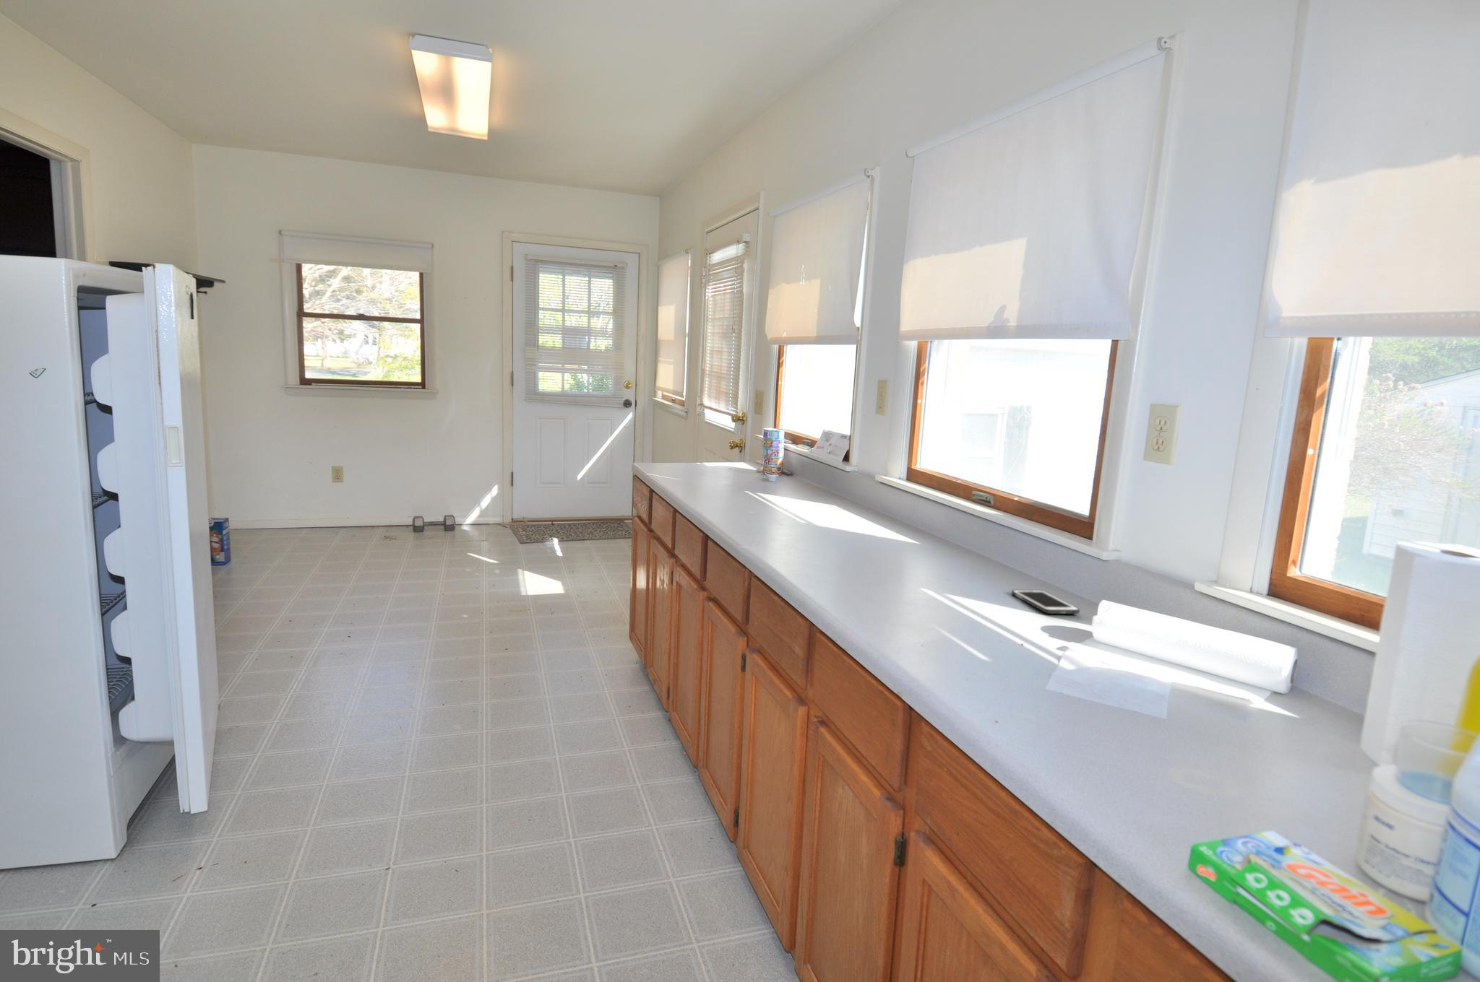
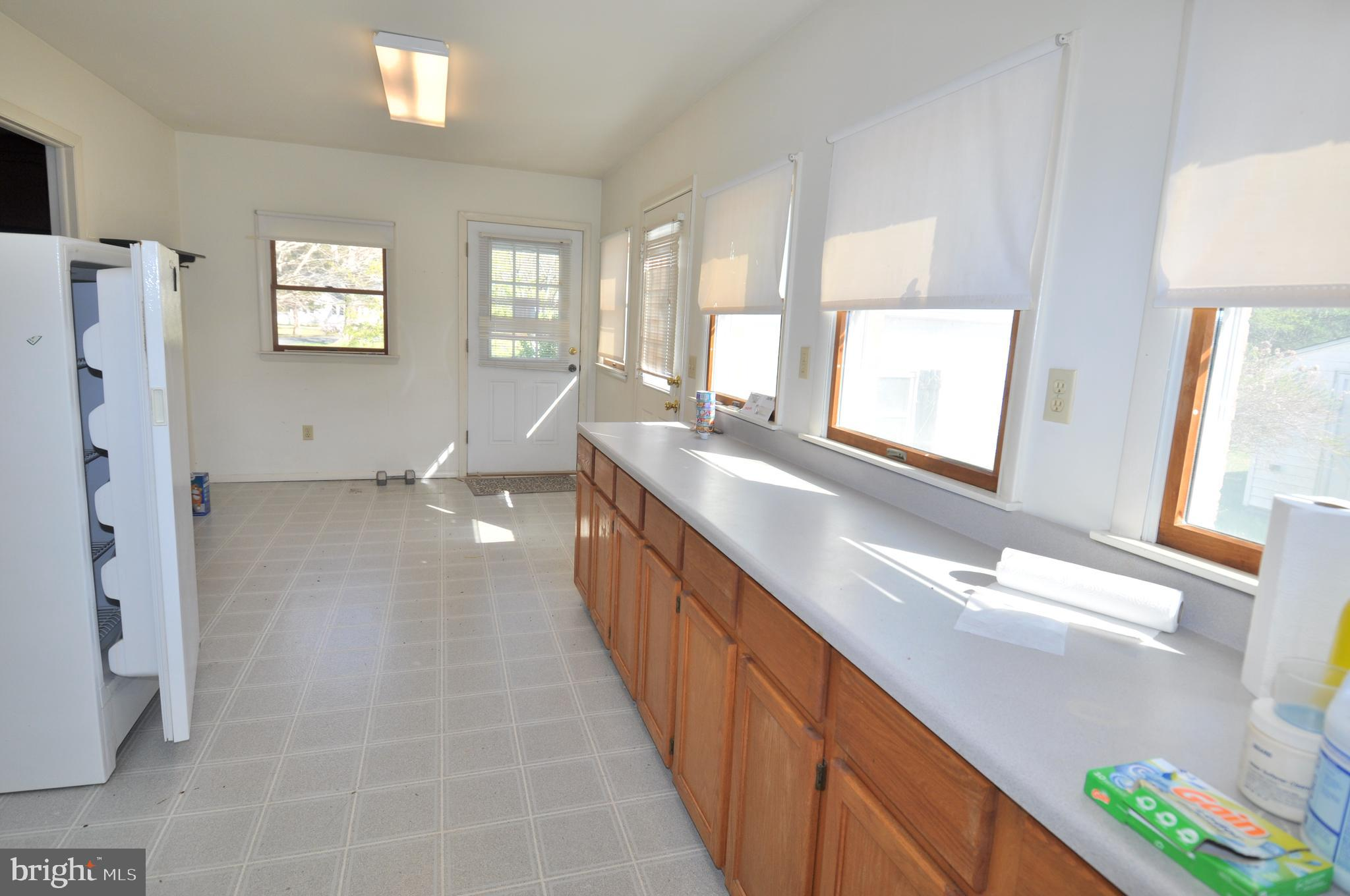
- cell phone [1011,590,1080,615]
